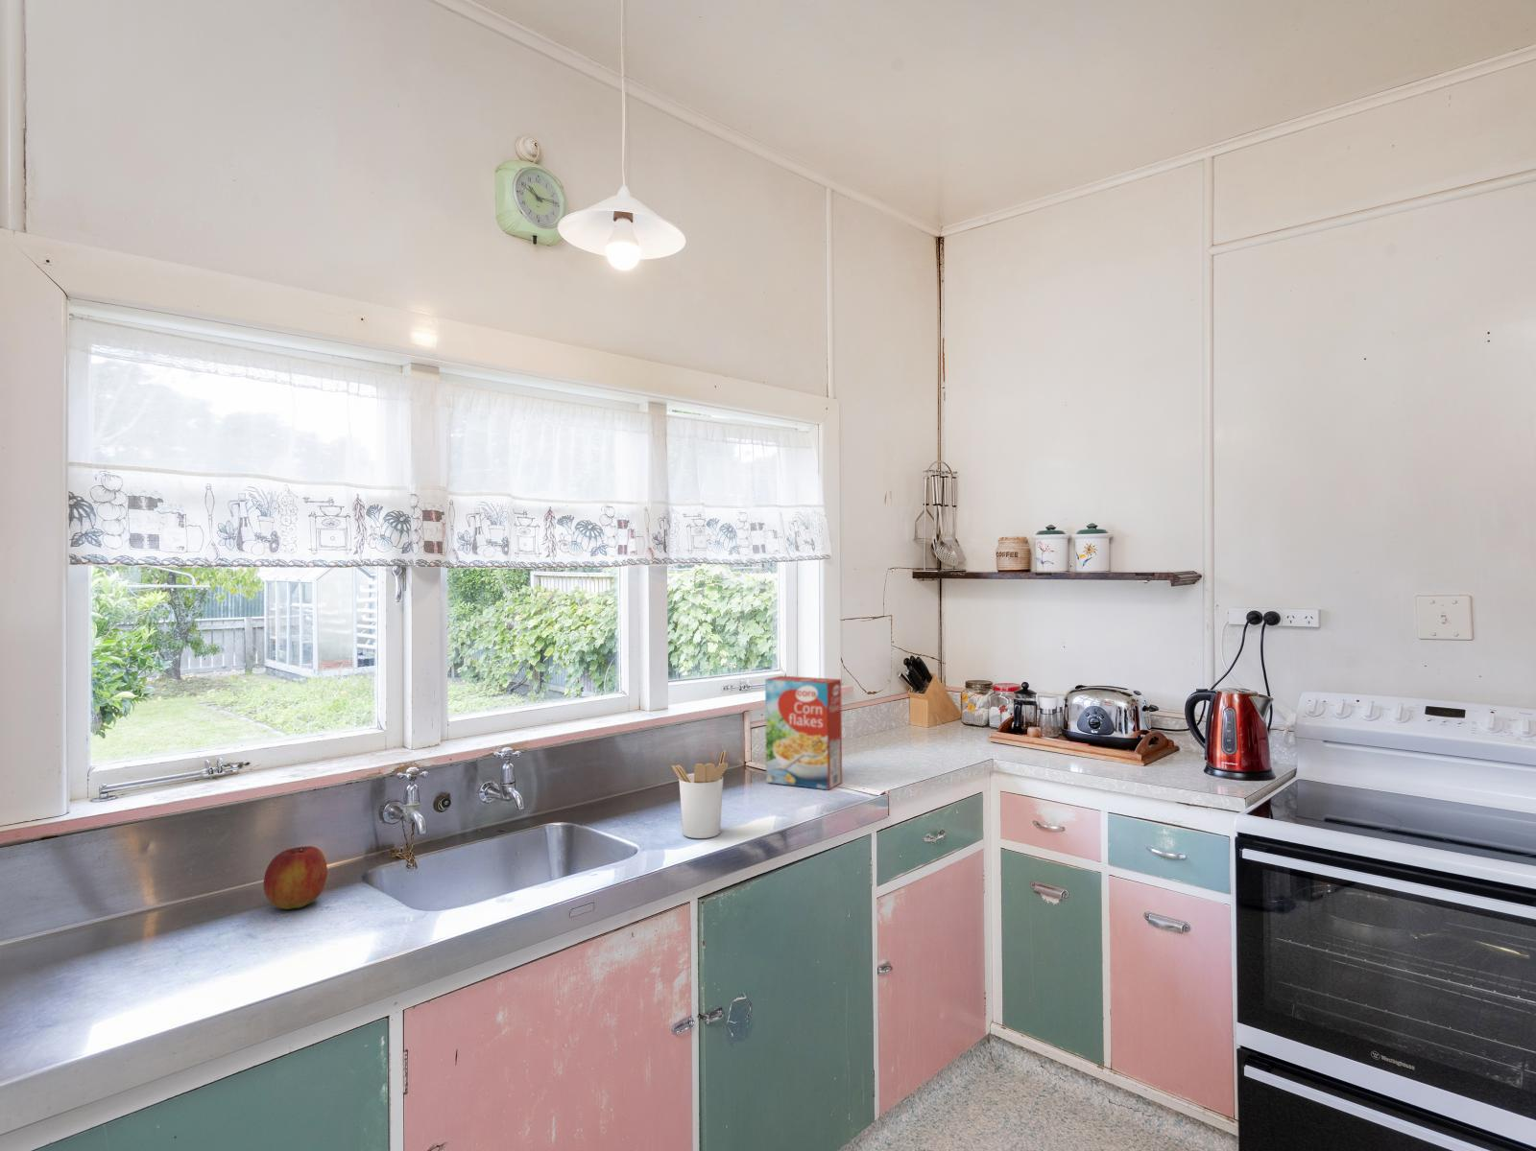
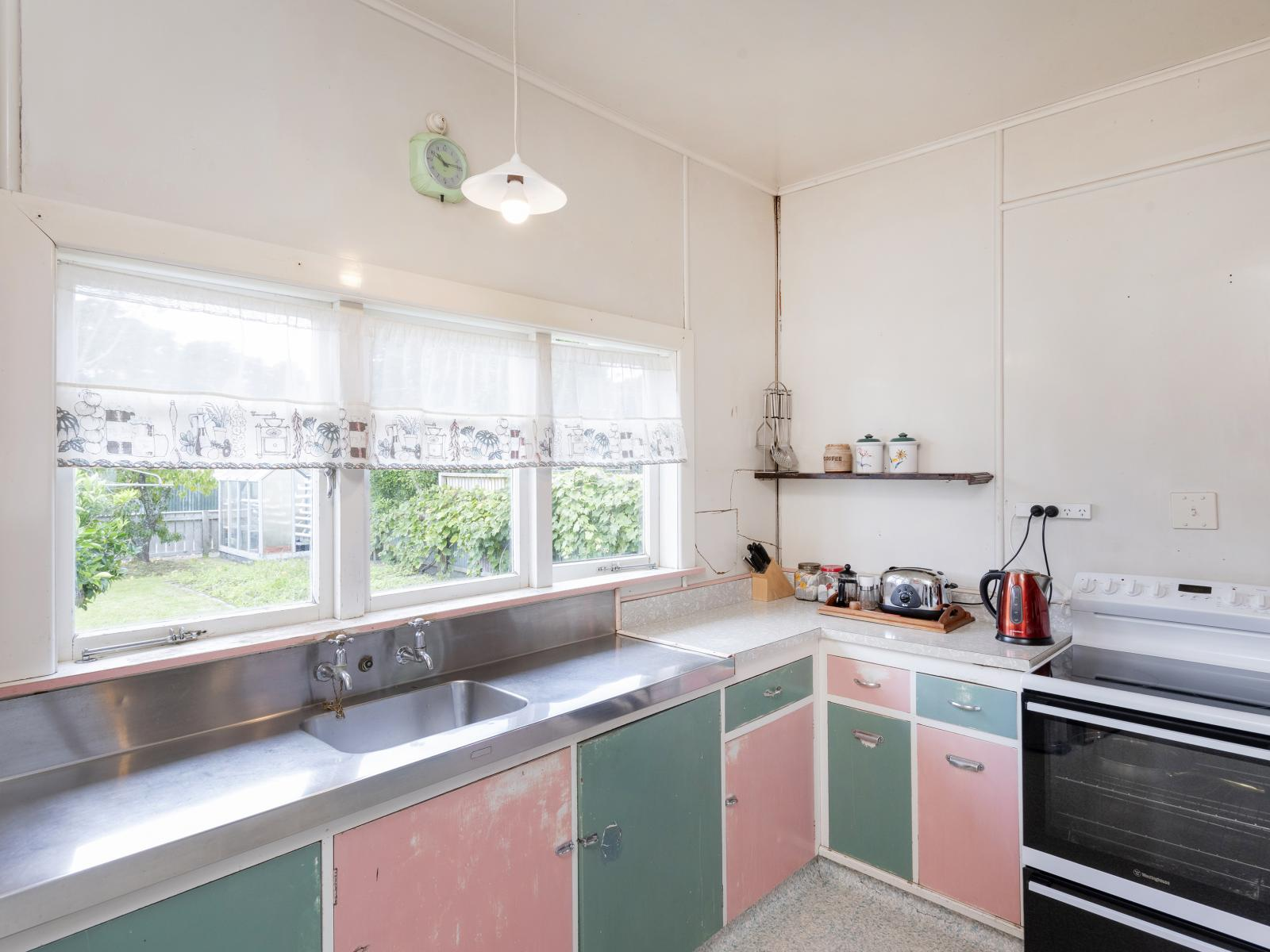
- apple [262,845,328,910]
- utensil holder [671,750,729,839]
- cereal box [764,676,843,792]
